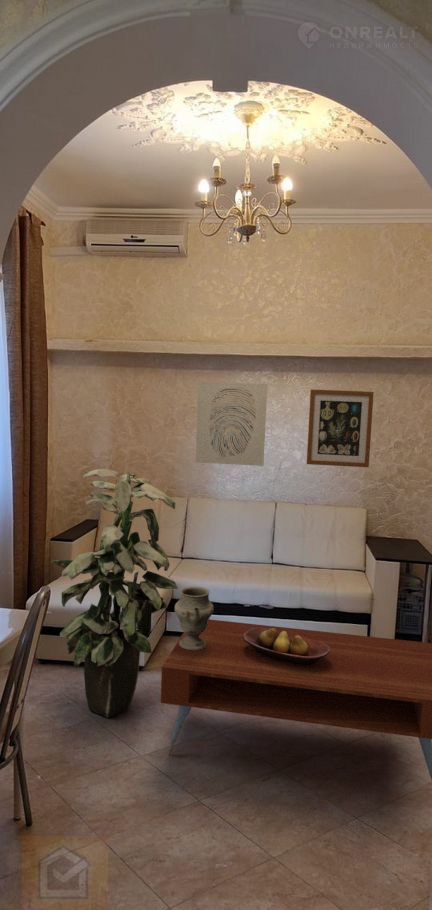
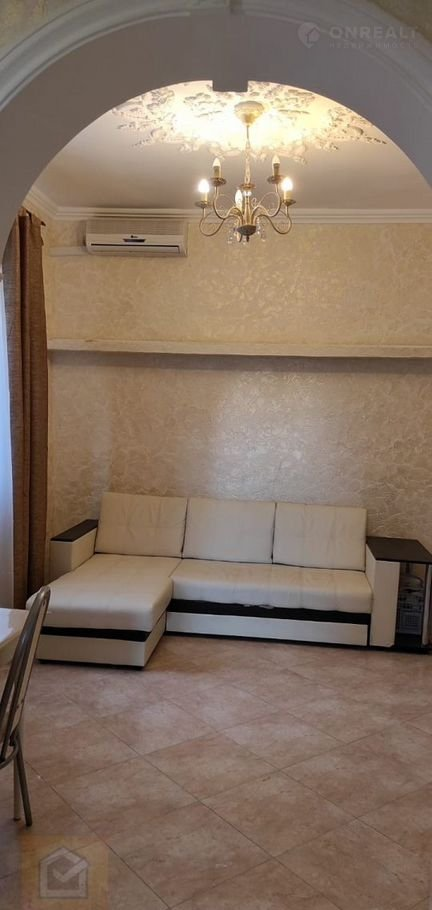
- wall art [195,380,268,467]
- wall art [306,388,375,468]
- decorative vase [174,585,215,650]
- coffee table [160,618,432,781]
- indoor plant [49,468,178,718]
- fruit bowl [243,628,330,665]
